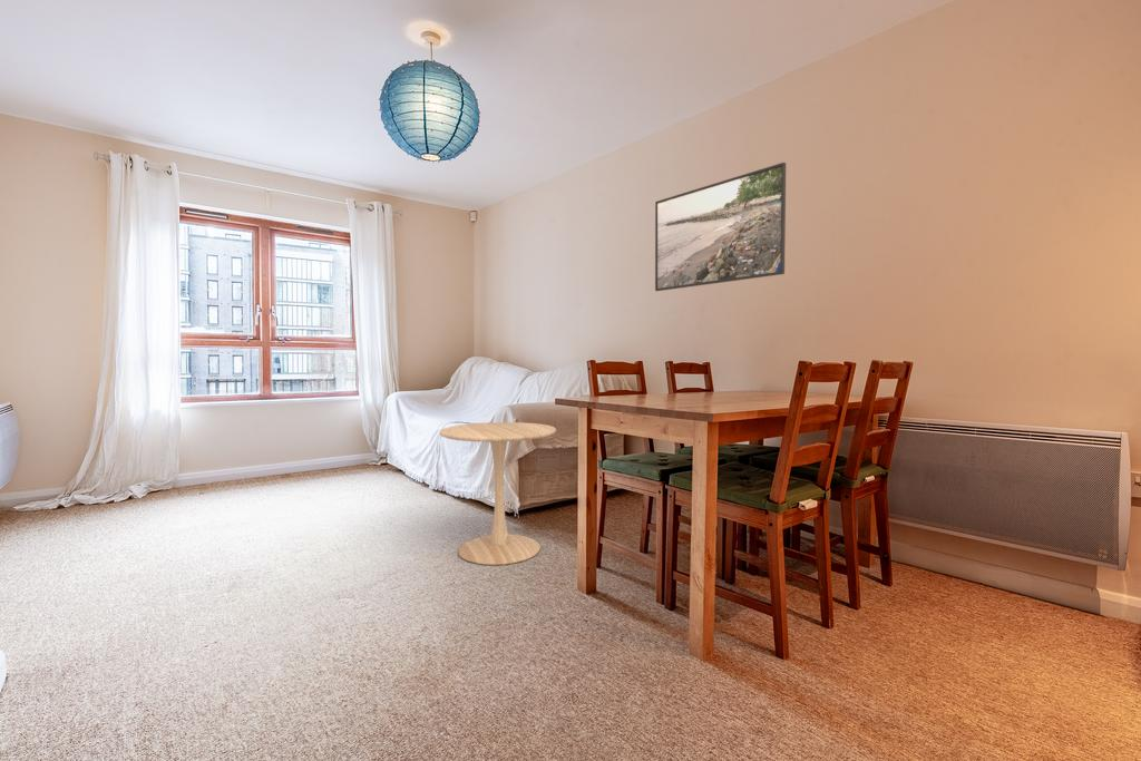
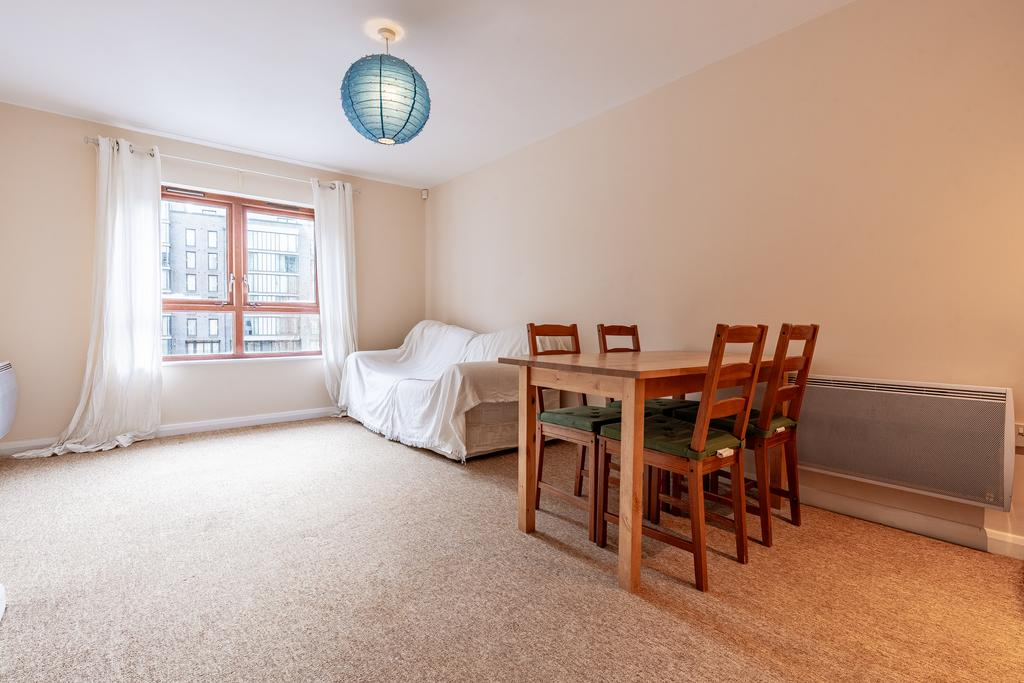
- side table [439,421,557,566]
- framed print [654,162,787,292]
